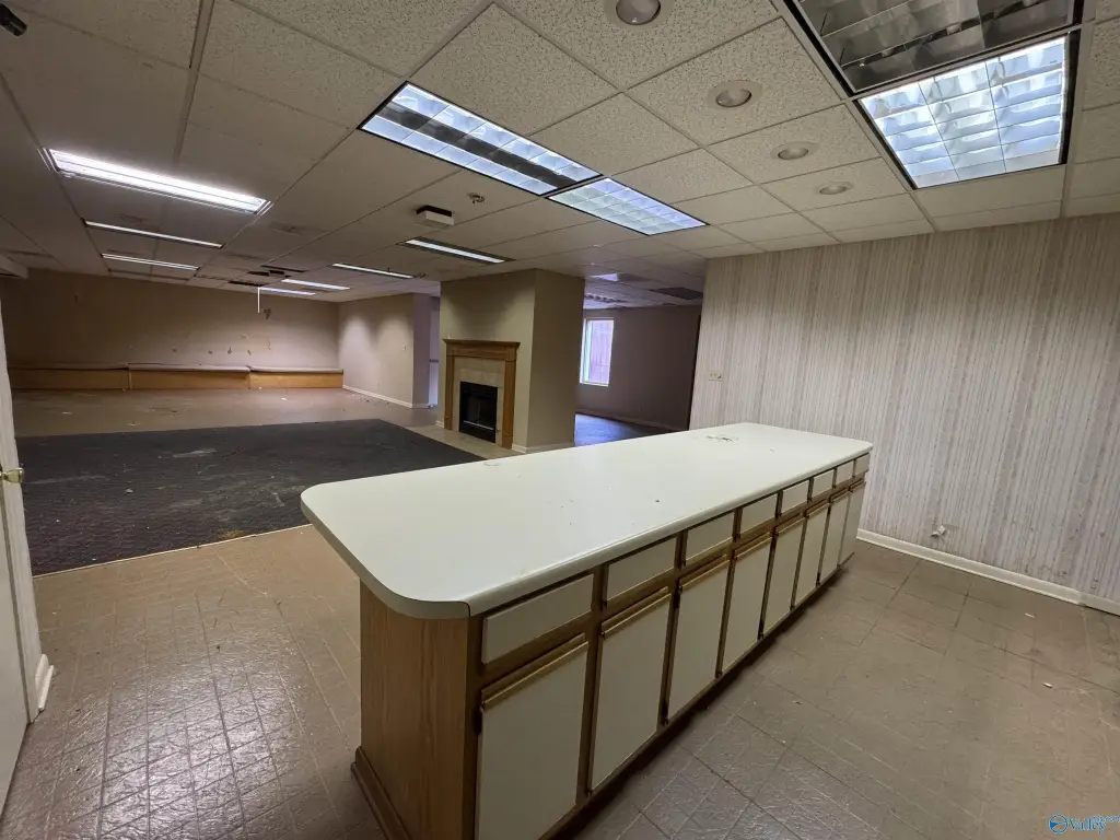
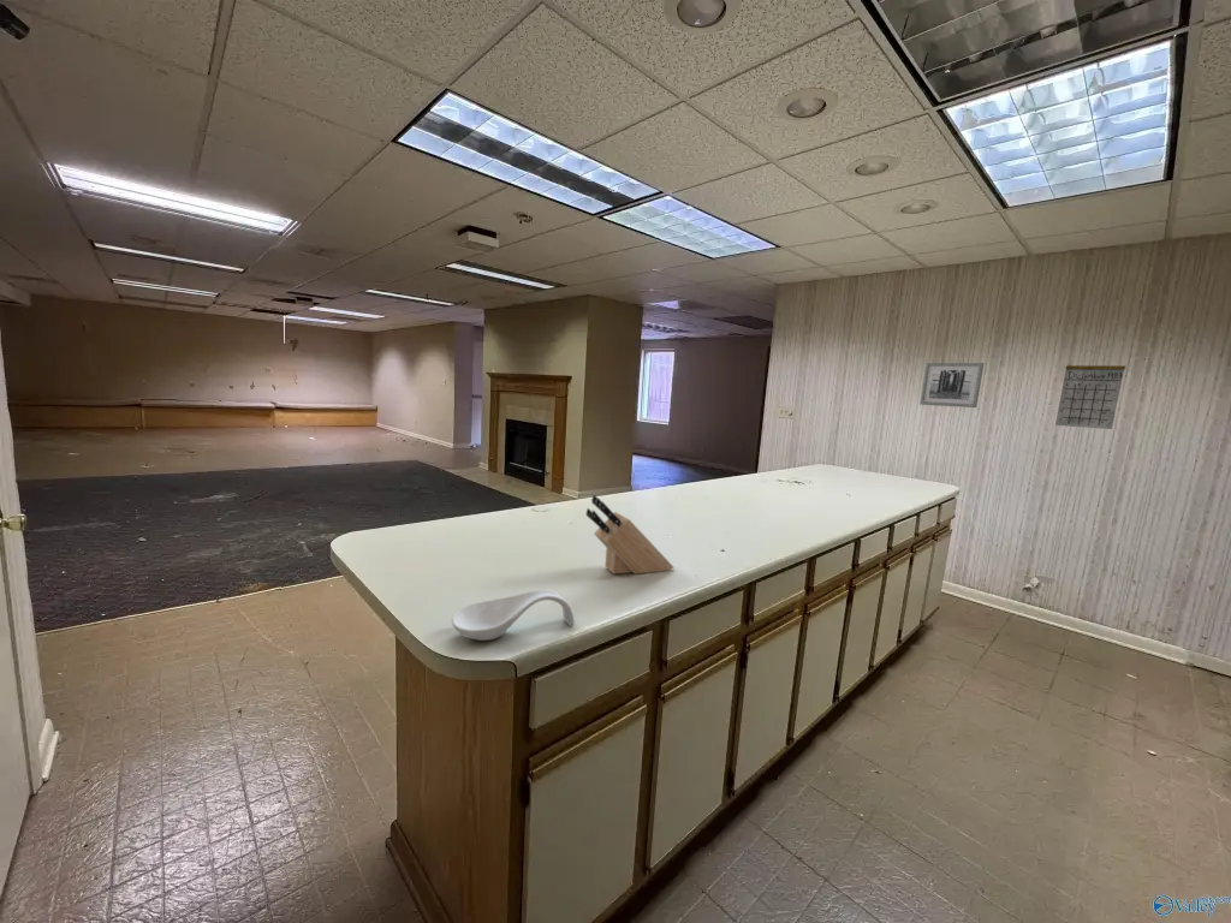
+ spoon rest [451,589,576,642]
+ calendar [1054,351,1126,430]
+ knife block [585,494,674,576]
+ wall art [918,362,985,409]
